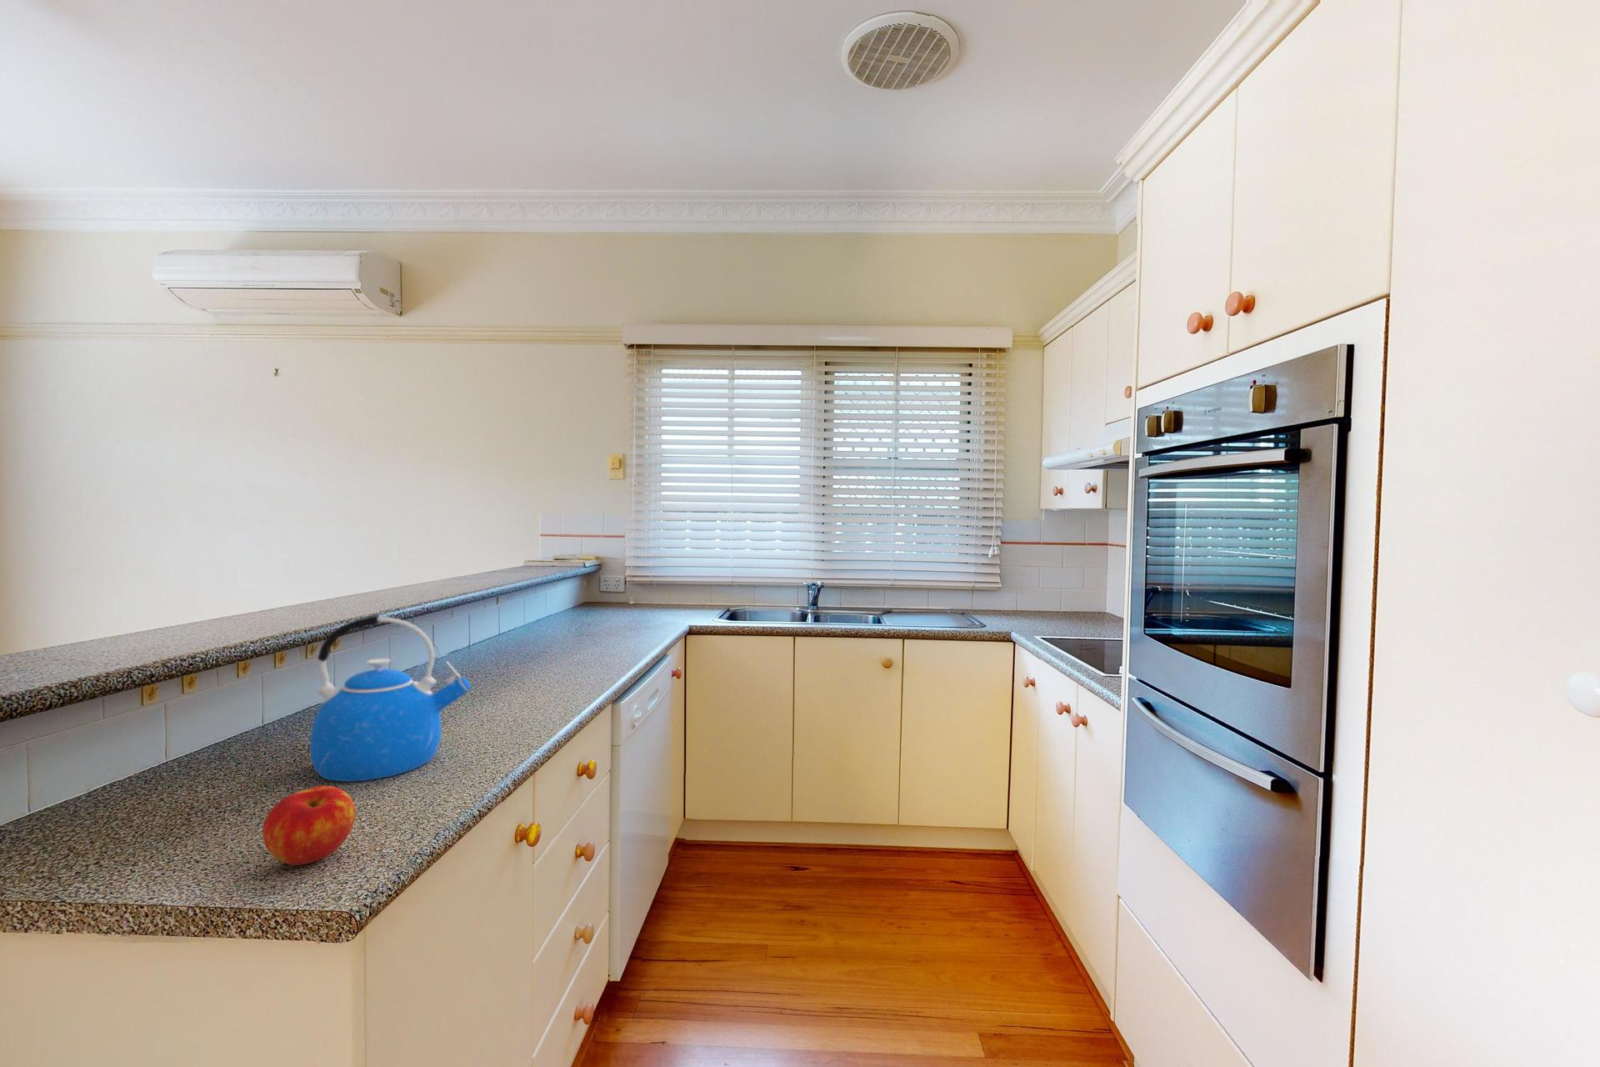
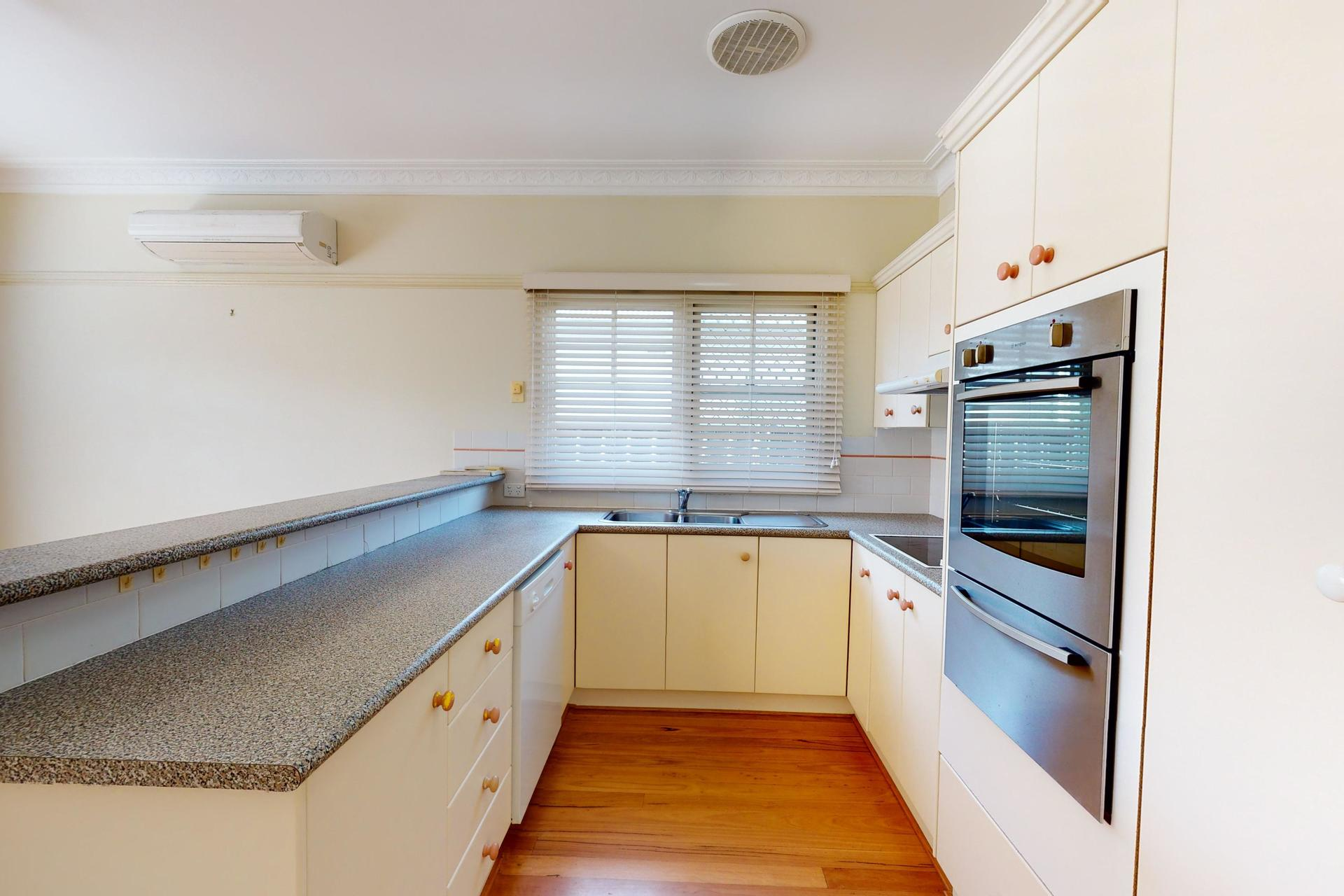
- apple [262,785,356,866]
- kettle [310,613,471,782]
